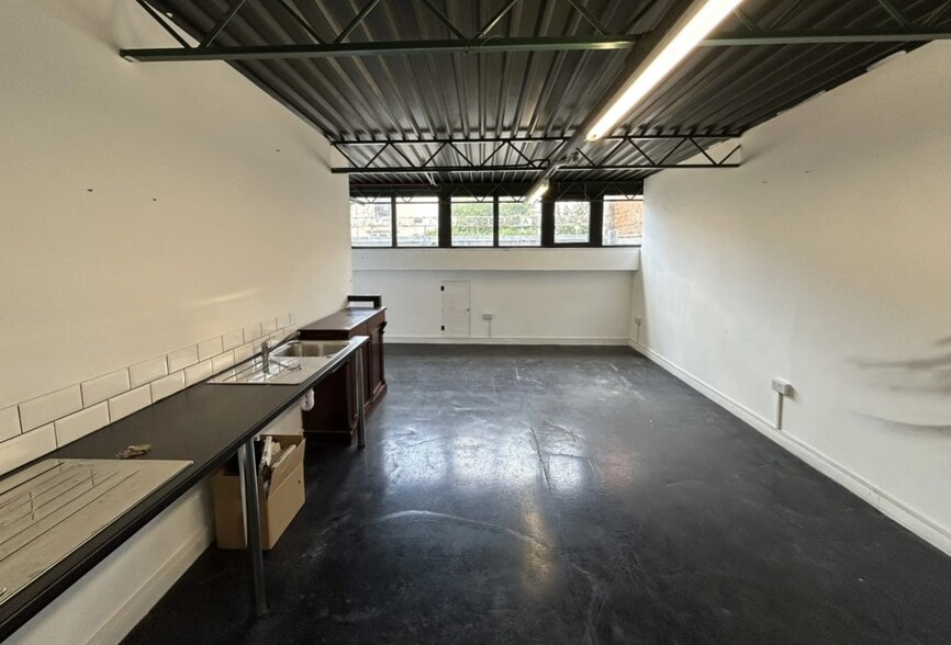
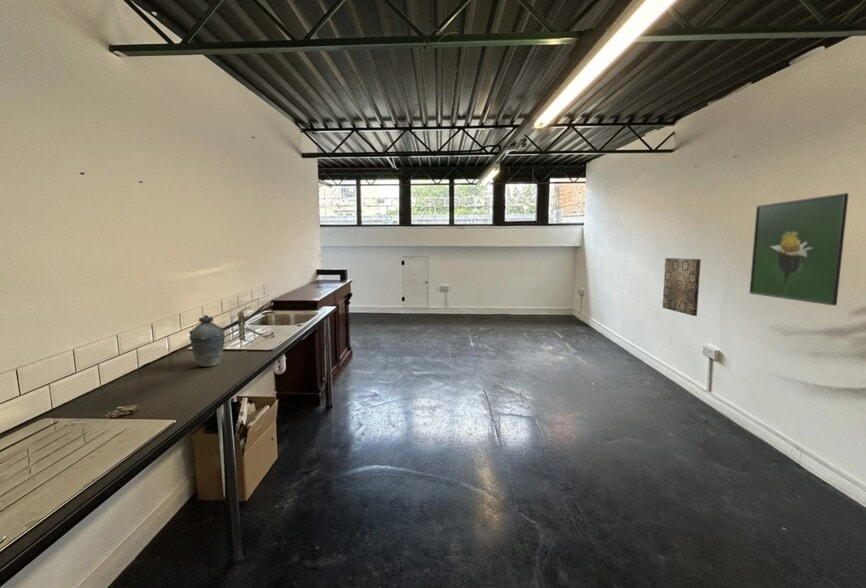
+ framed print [749,192,850,307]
+ wall art [662,257,702,317]
+ kettle [188,314,226,368]
